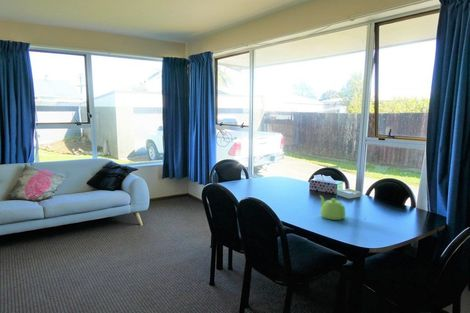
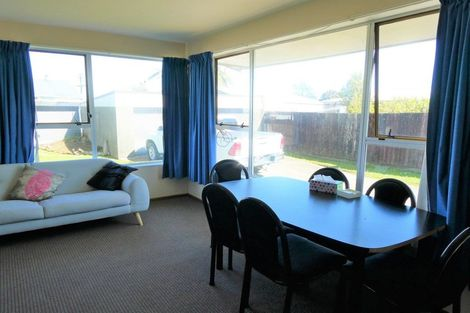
- teapot [319,195,346,221]
